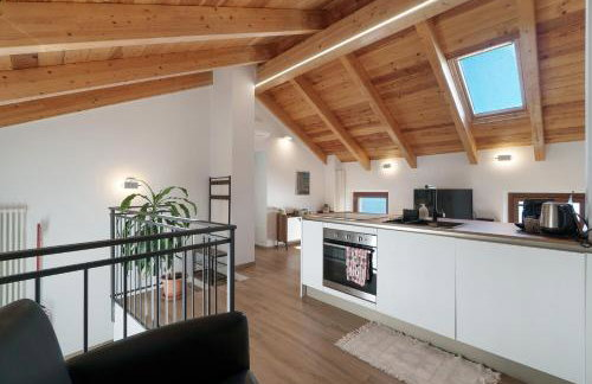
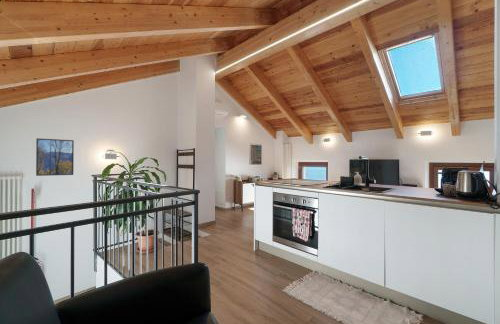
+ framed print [35,137,75,177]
